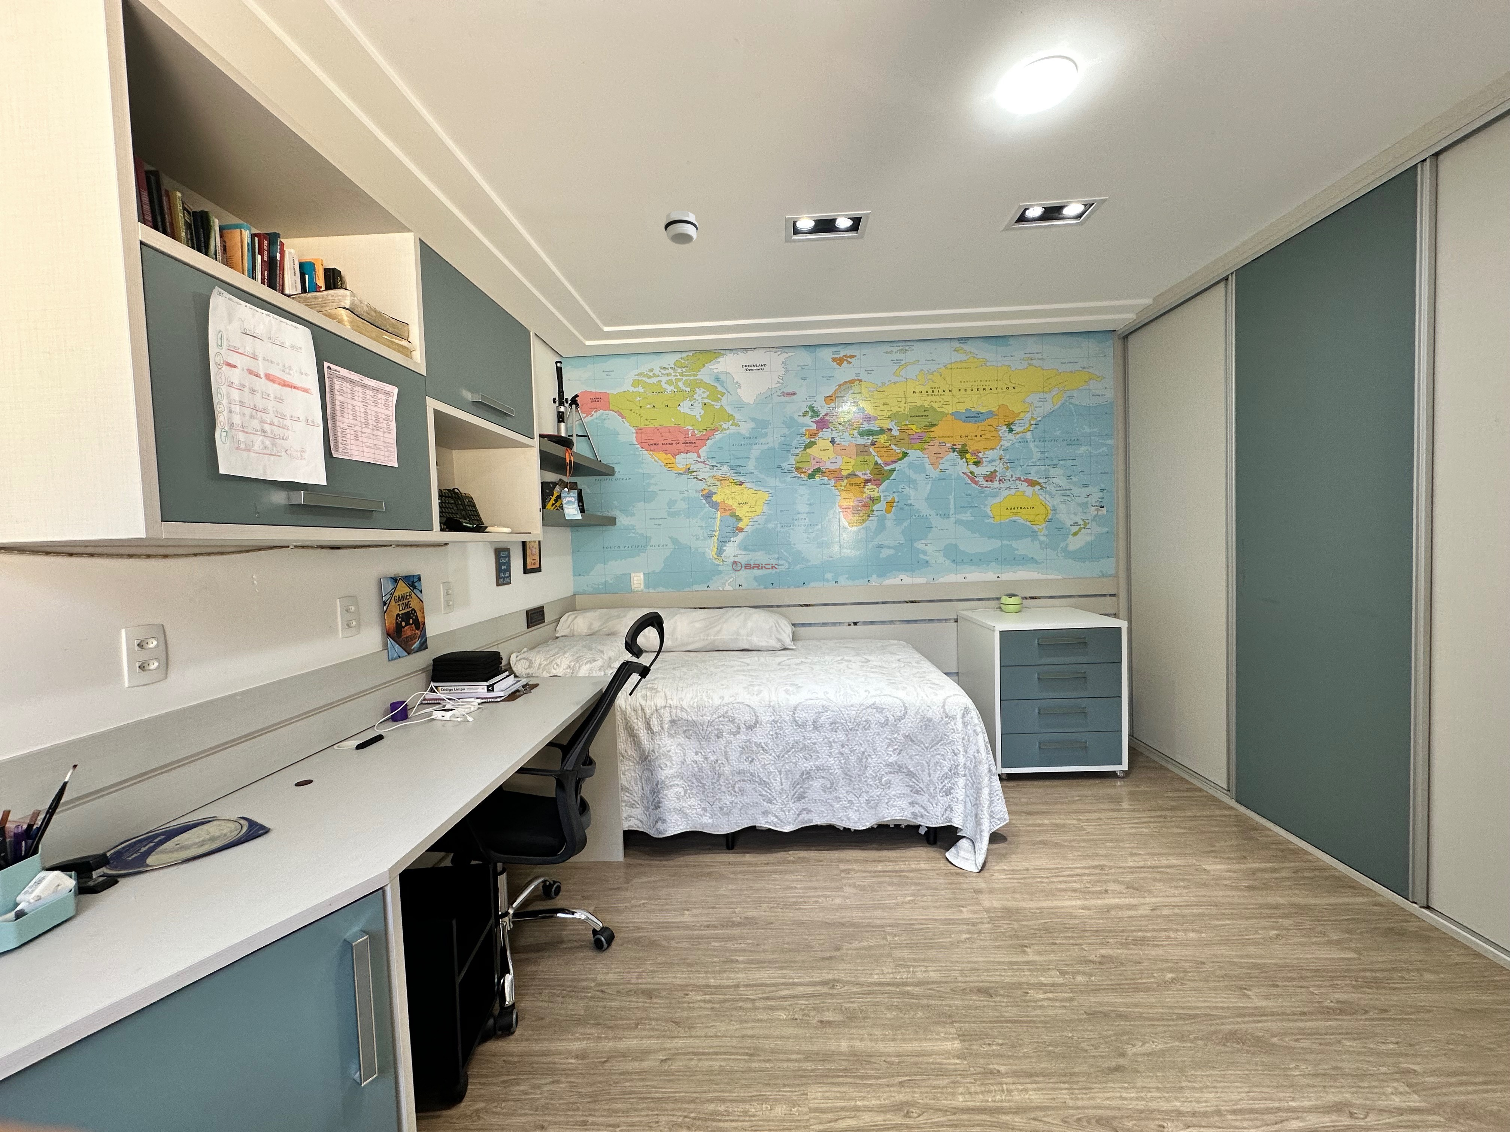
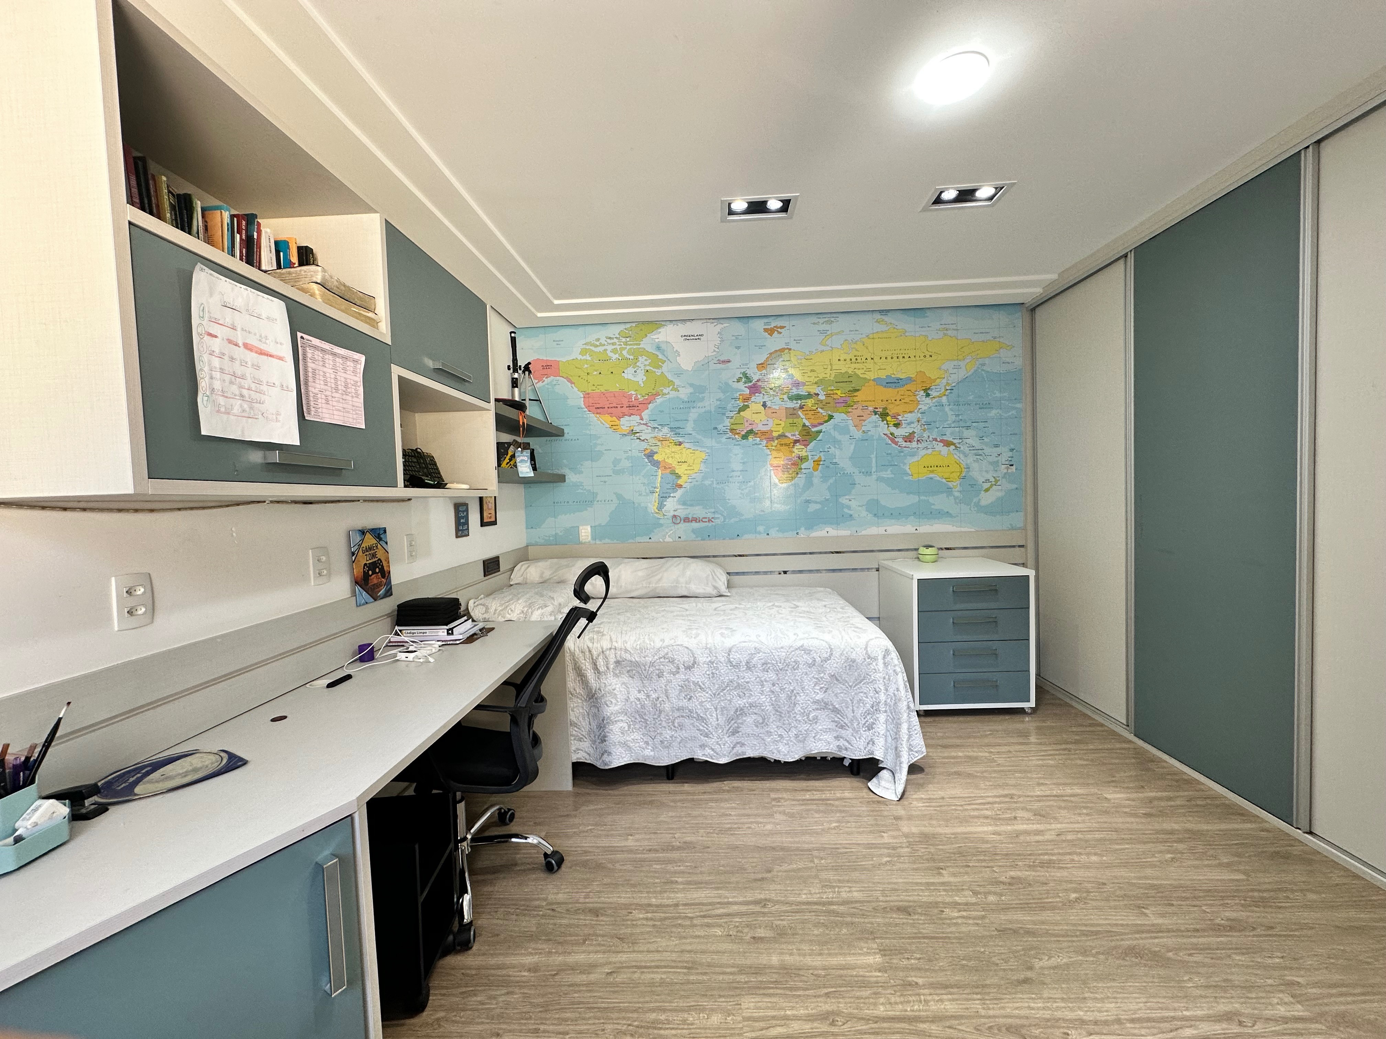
- smoke detector [663,210,698,245]
